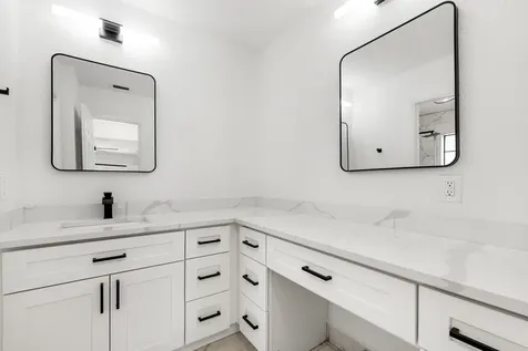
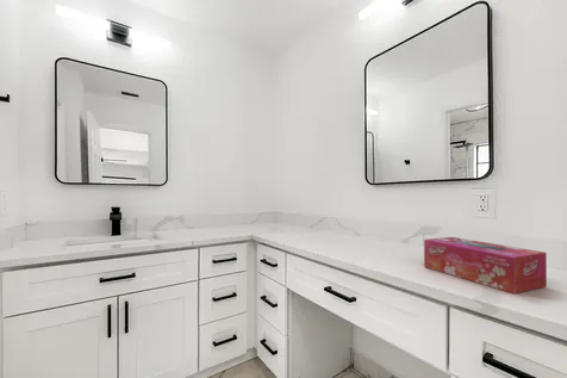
+ tissue box [423,236,548,295]
